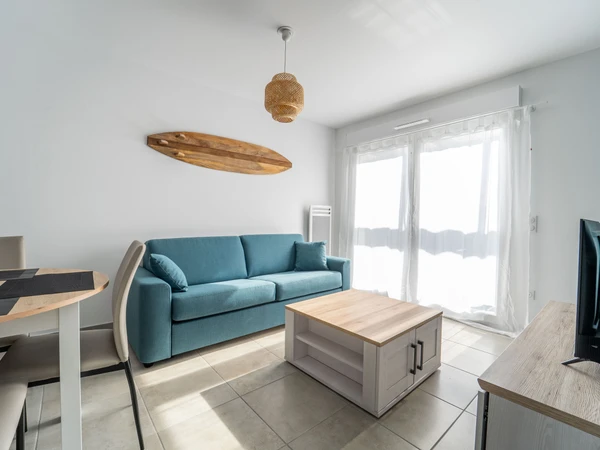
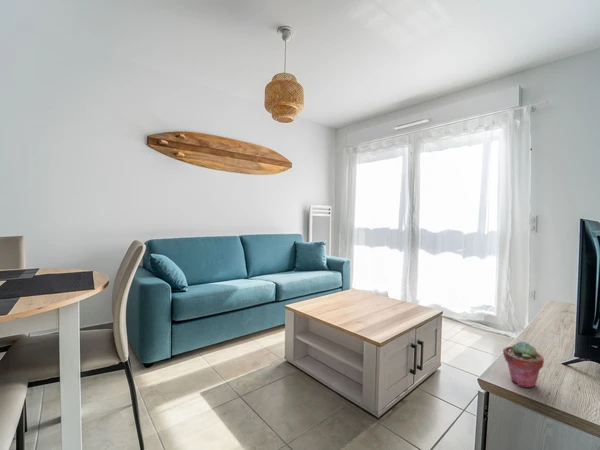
+ potted succulent [502,340,545,389]
